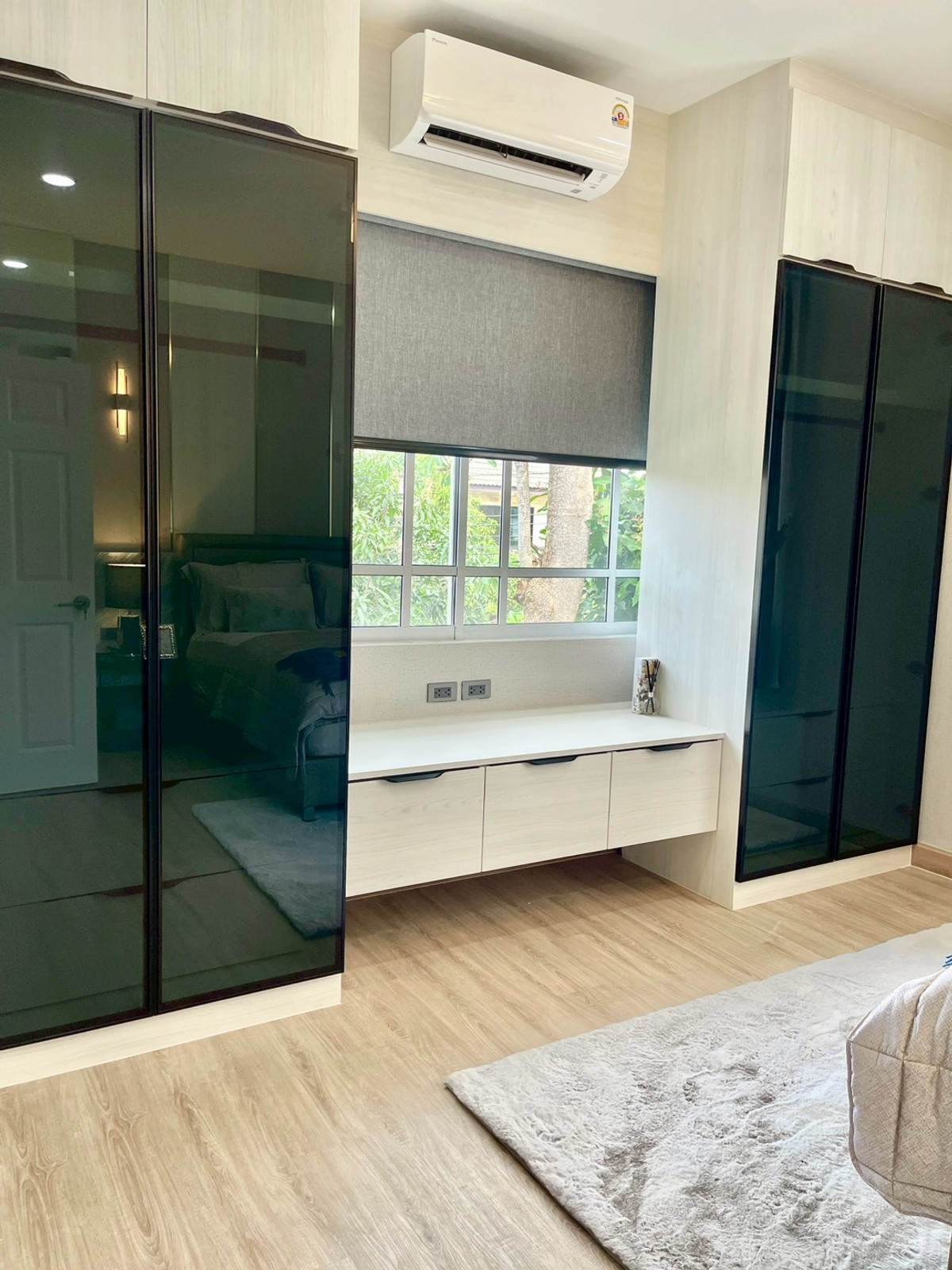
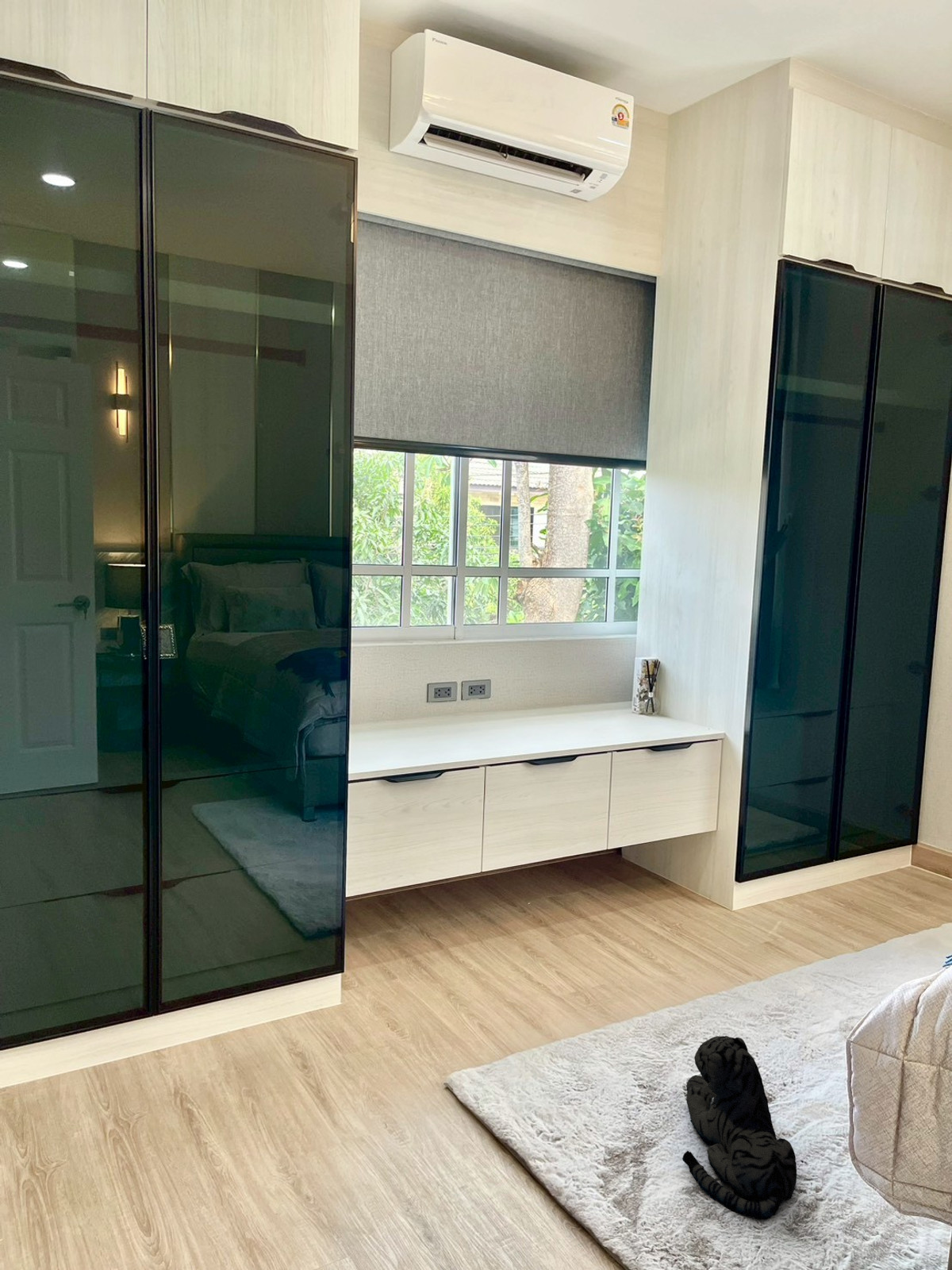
+ plush toy [681,1035,797,1221]
